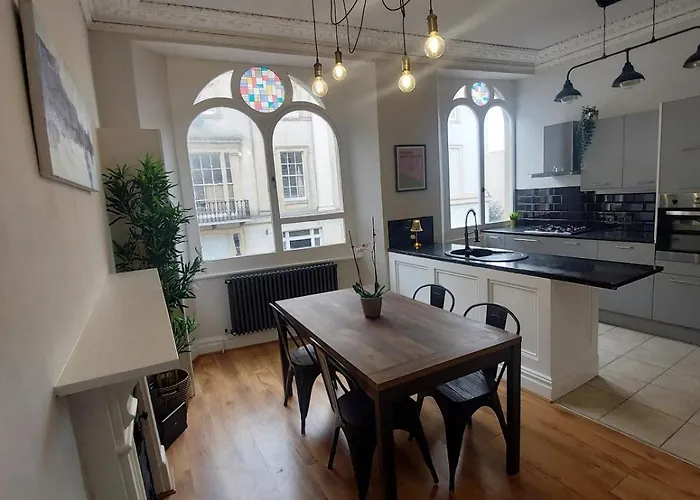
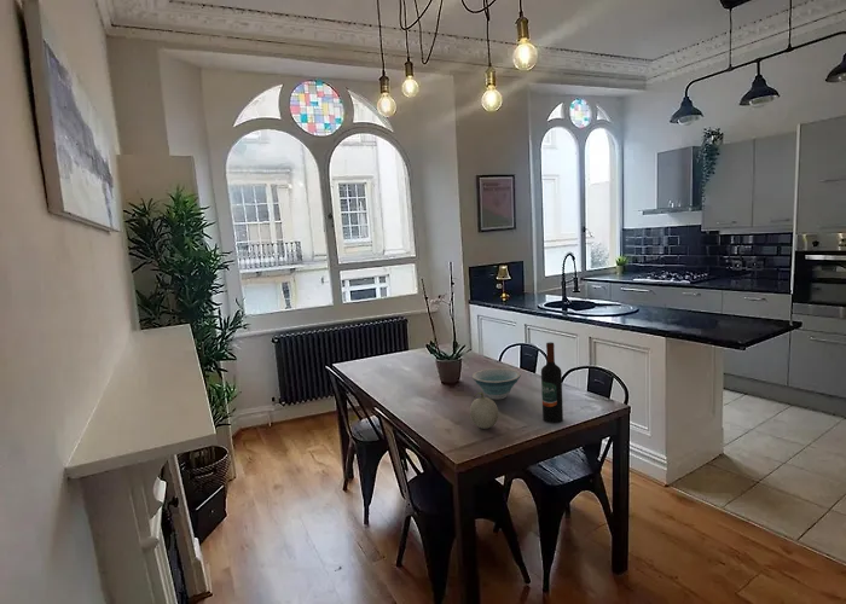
+ bowl [471,367,522,400]
+ wine bottle [540,341,564,424]
+ fruit [469,391,499,430]
